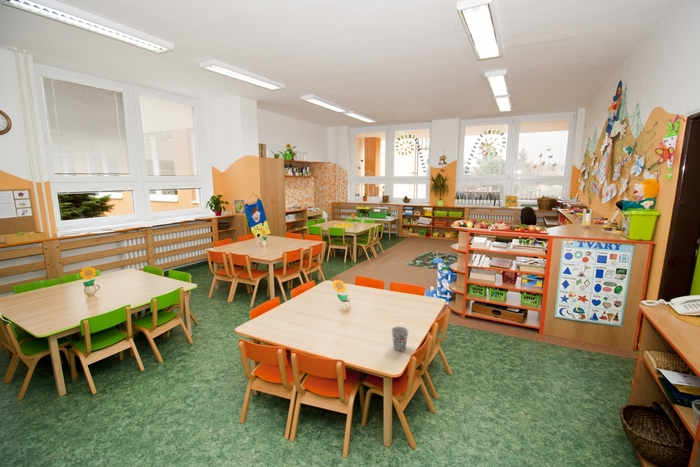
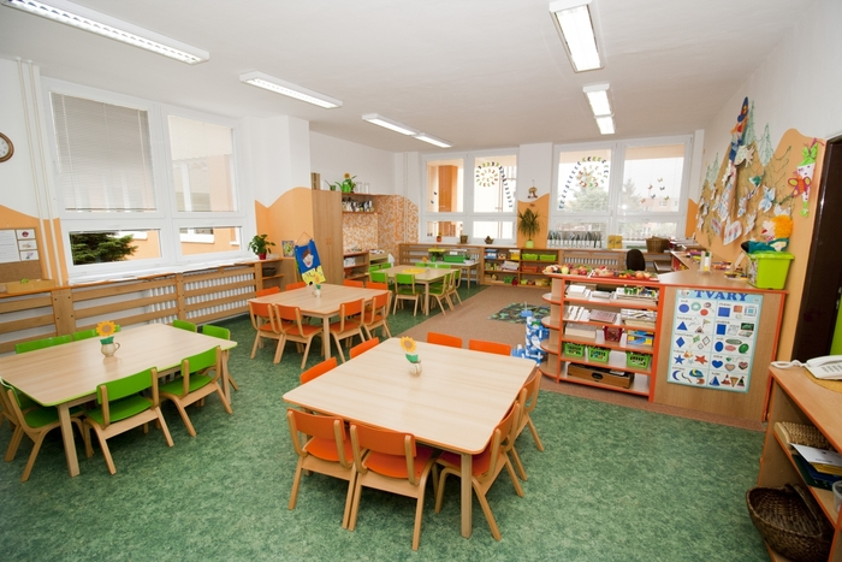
- cup [391,326,409,352]
